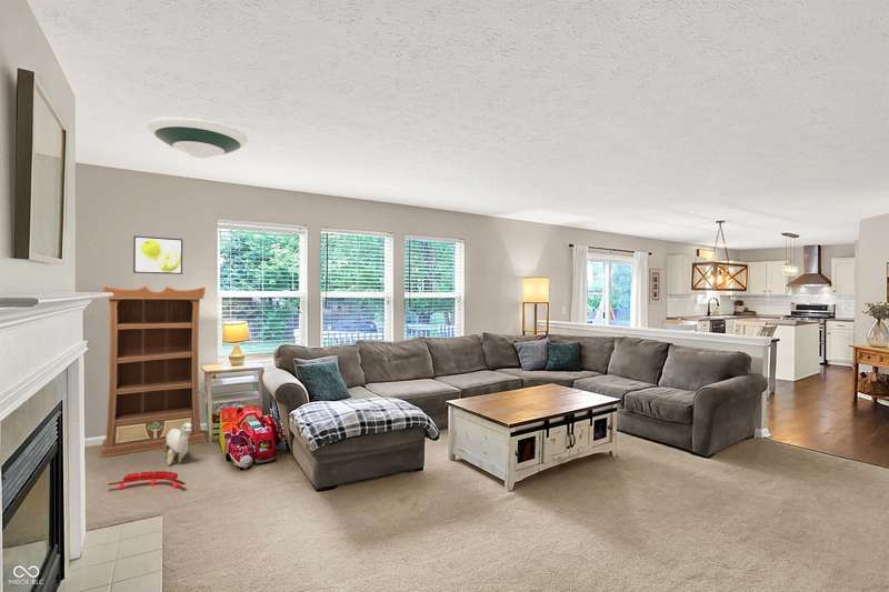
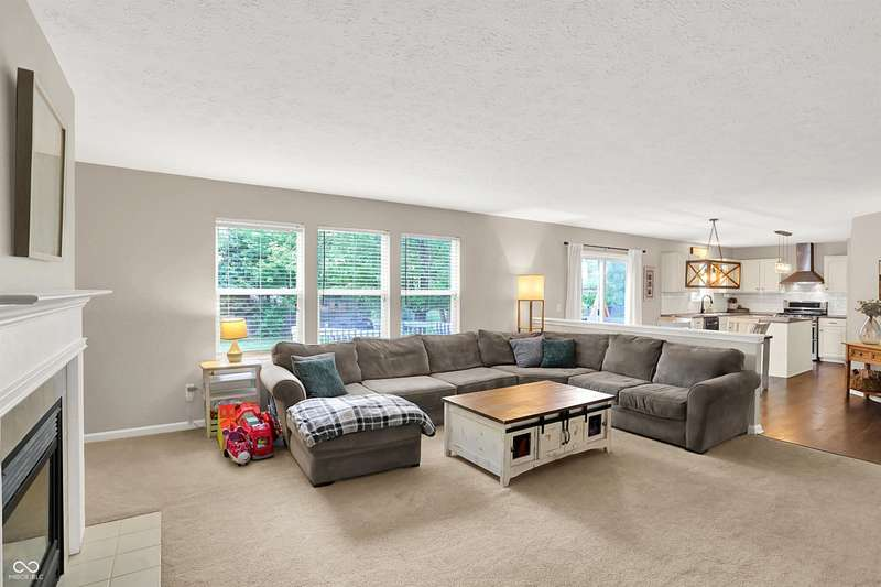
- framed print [132,234,183,275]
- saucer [146,116,249,160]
- bookcase [99,284,207,458]
- plush toy [162,420,192,468]
- toy train [107,470,188,490]
